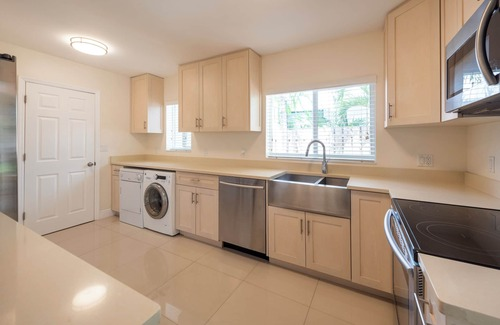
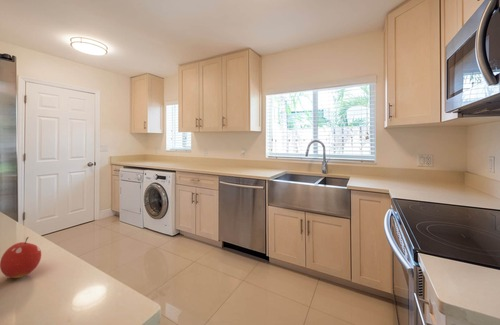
+ fruit [0,236,42,279]
